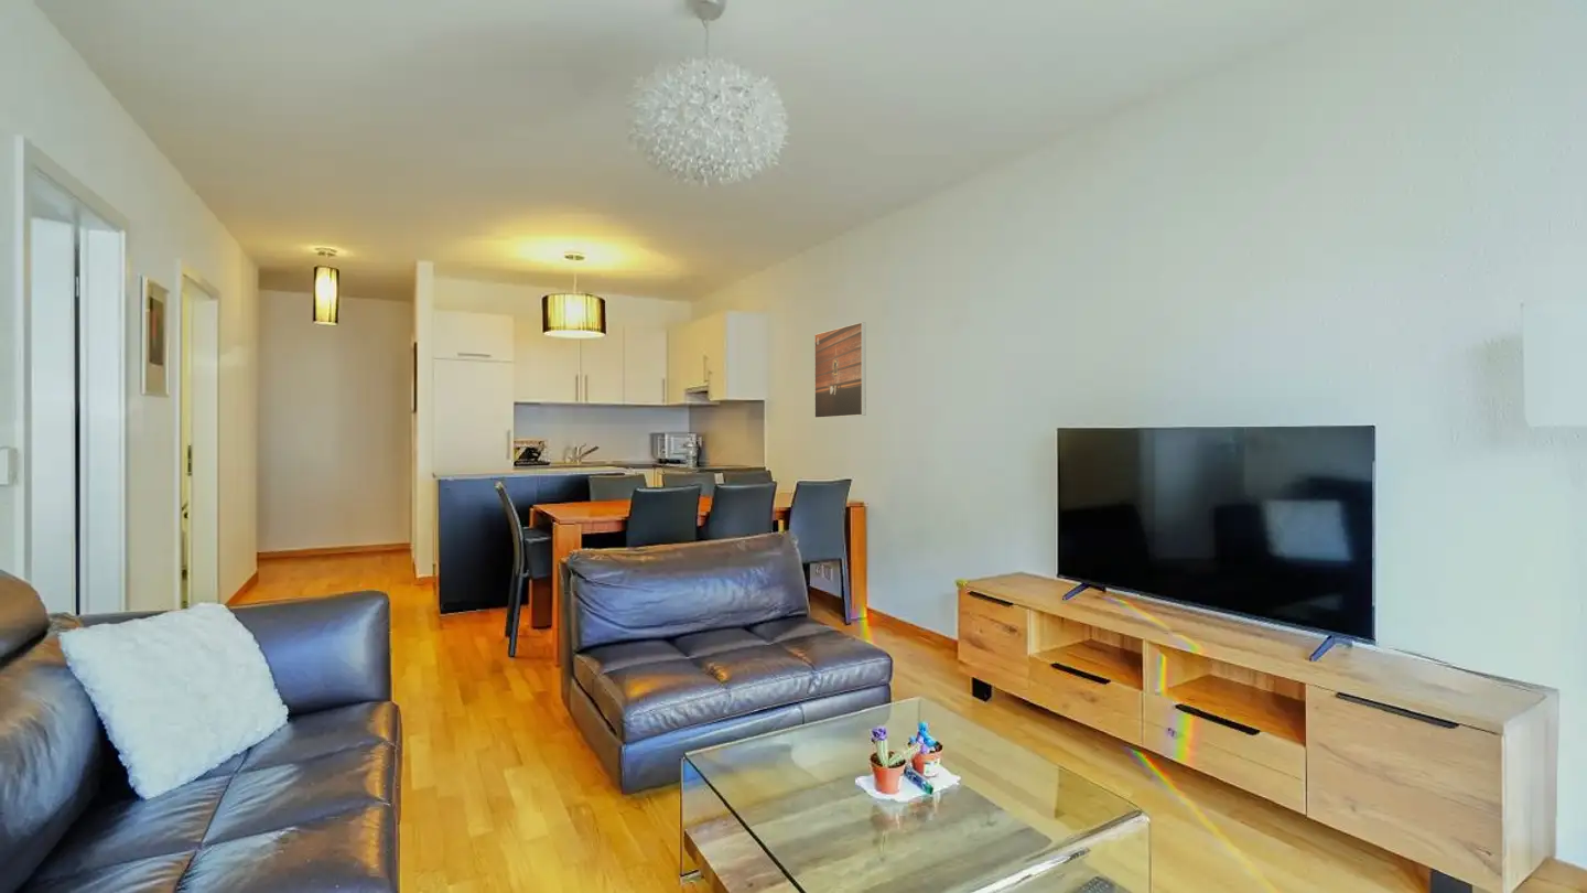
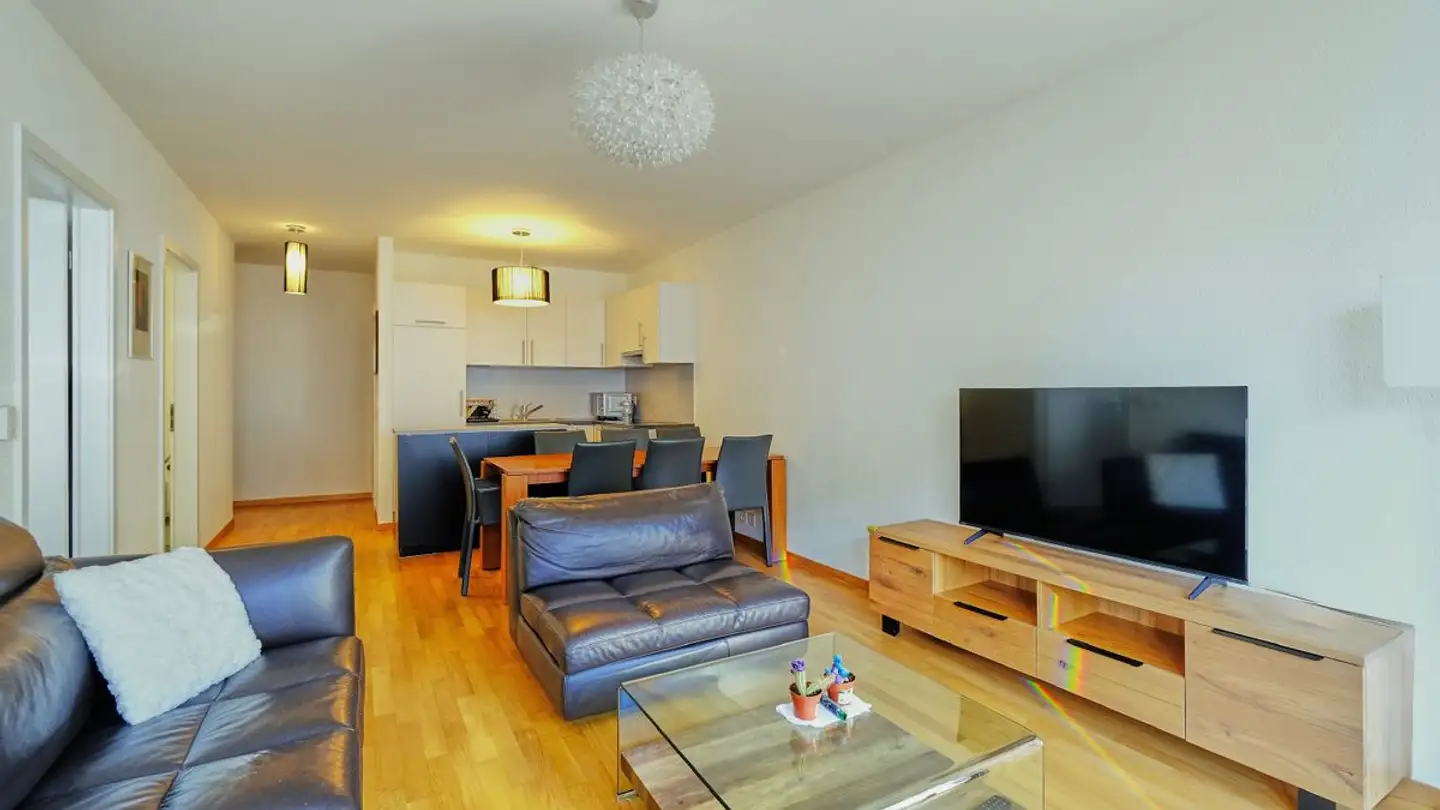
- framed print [813,321,867,419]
